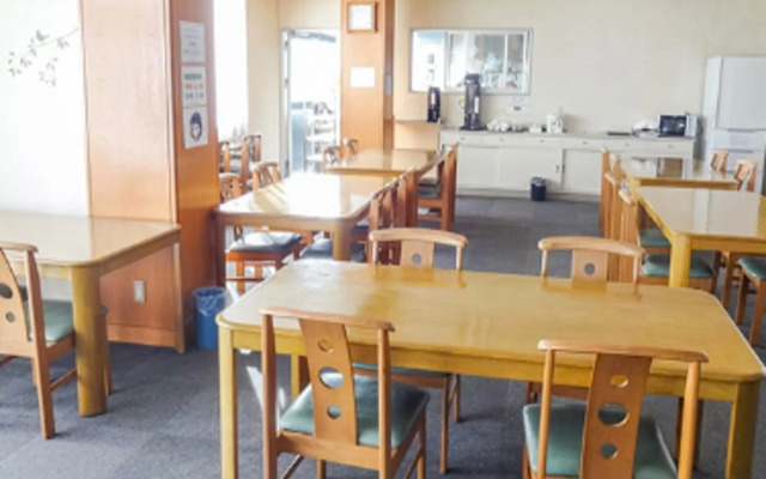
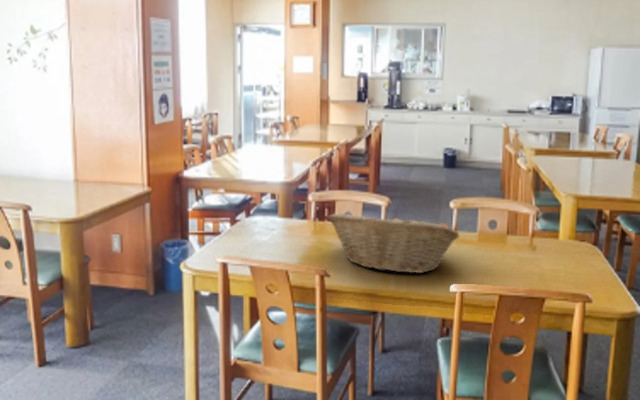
+ fruit basket [327,212,460,274]
